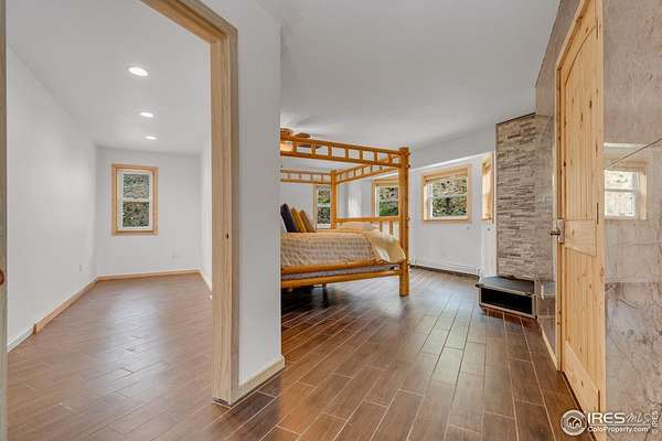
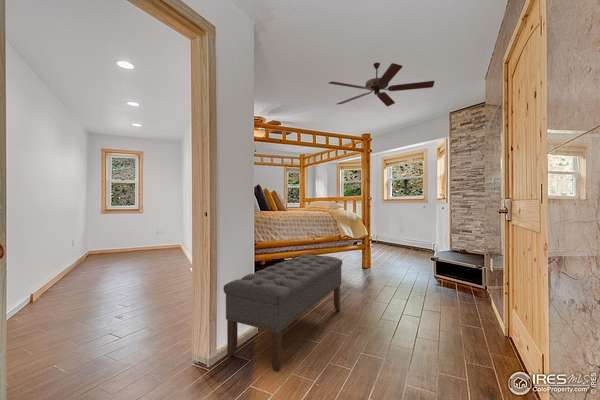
+ ceiling fan [328,62,436,107]
+ bench [222,253,343,373]
